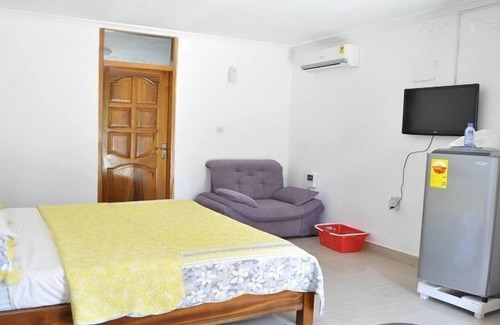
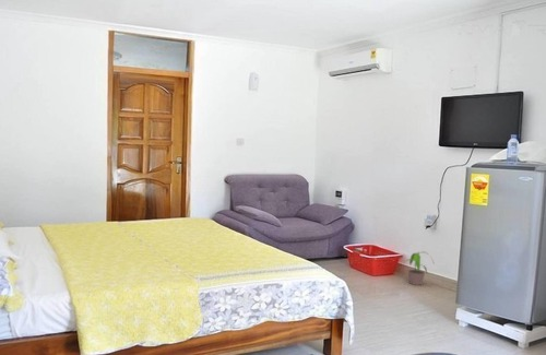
+ potted plant [399,250,435,286]
